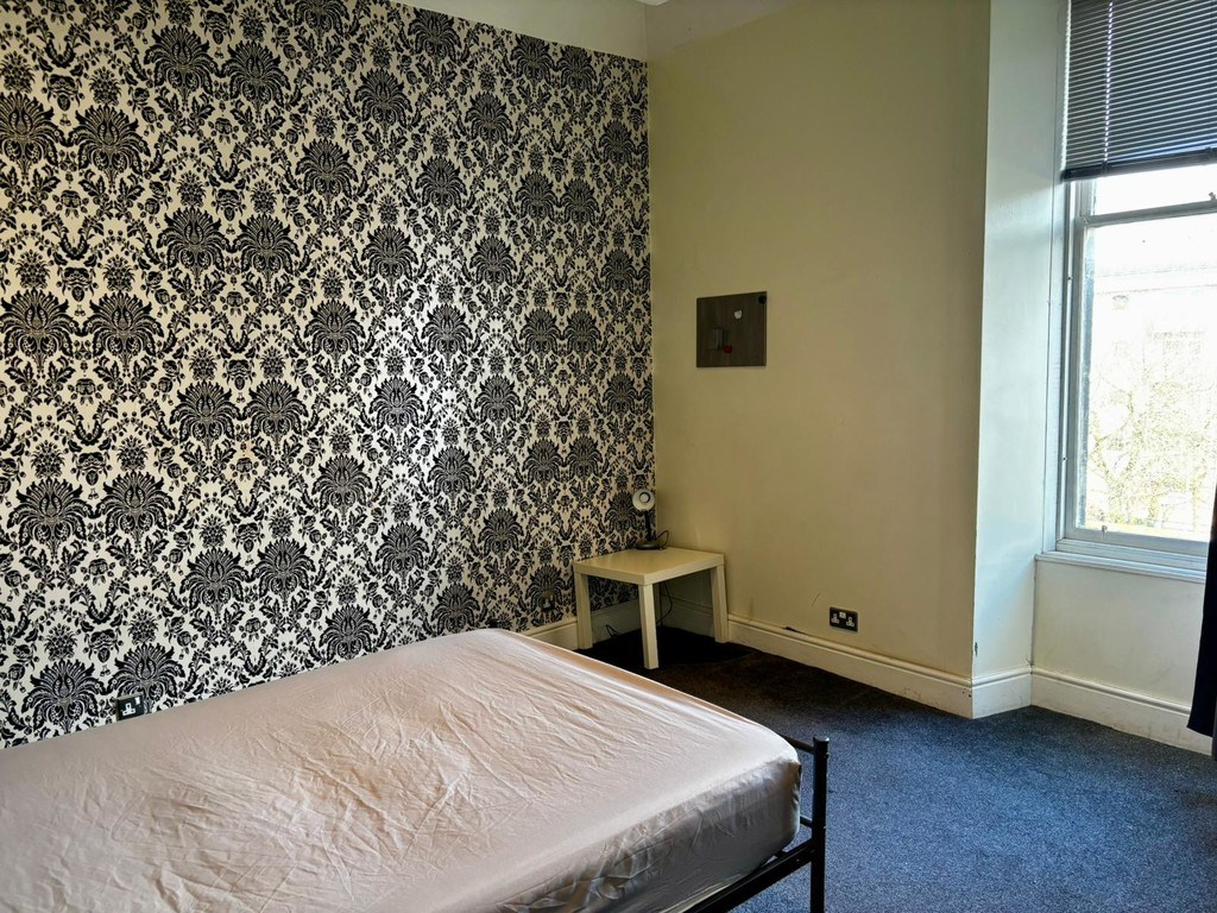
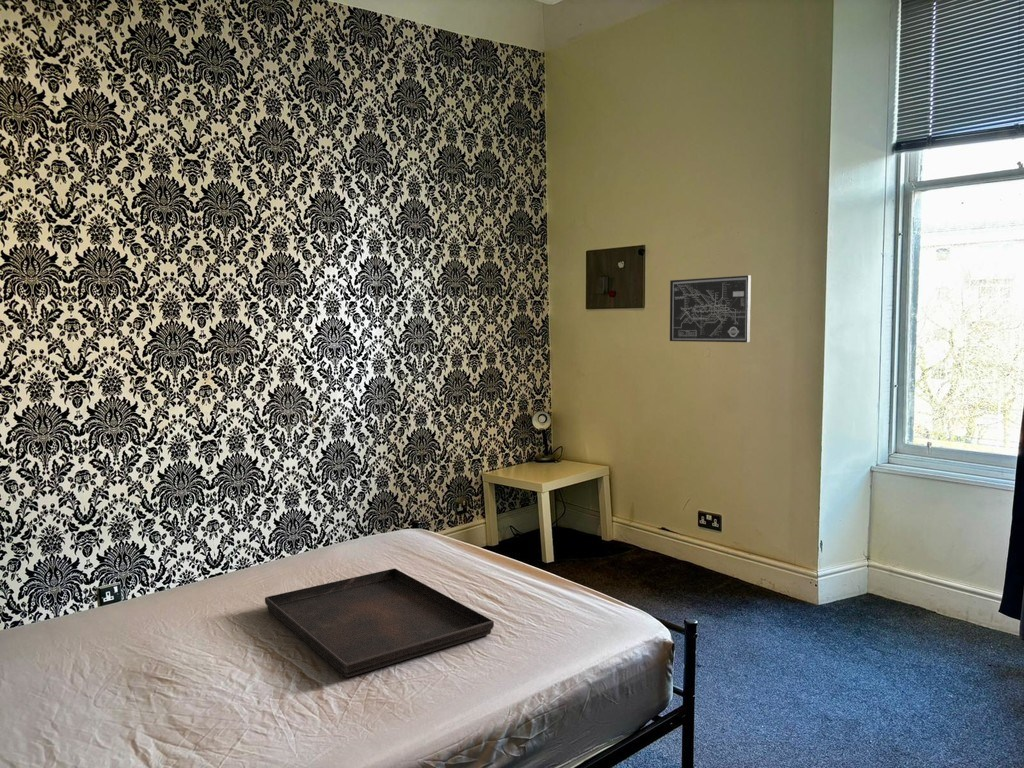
+ wall art [669,275,752,343]
+ serving tray [264,568,495,678]
